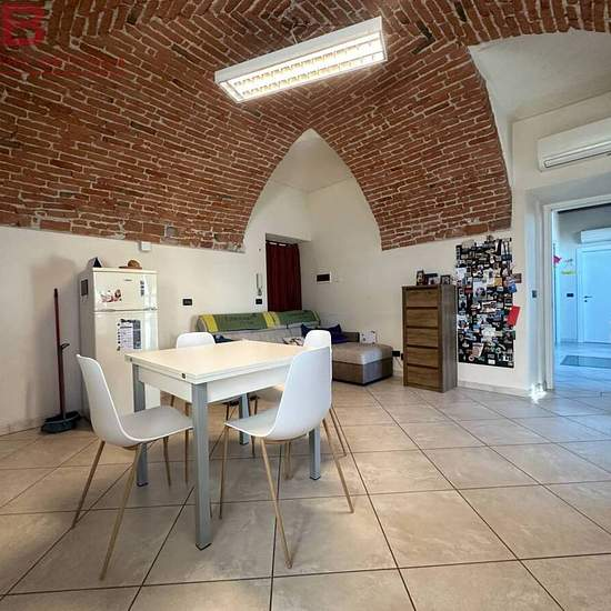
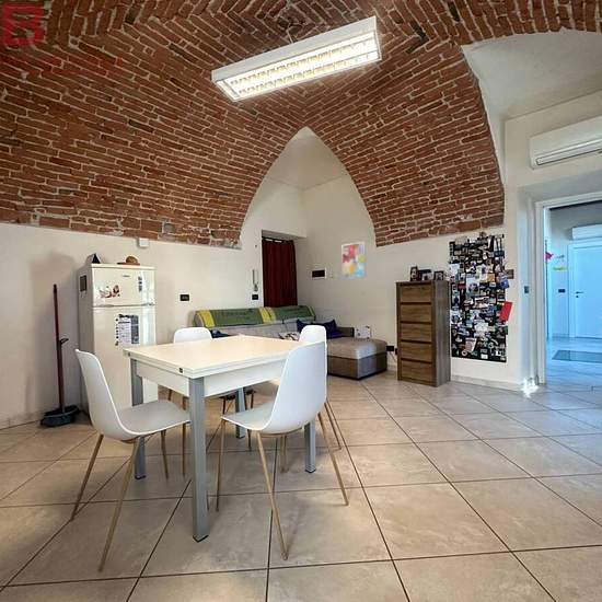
+ wall art [340,241,367,280]
